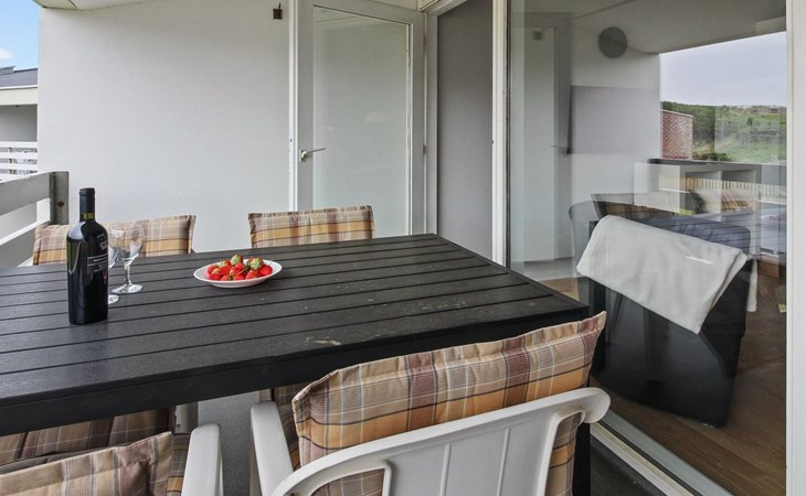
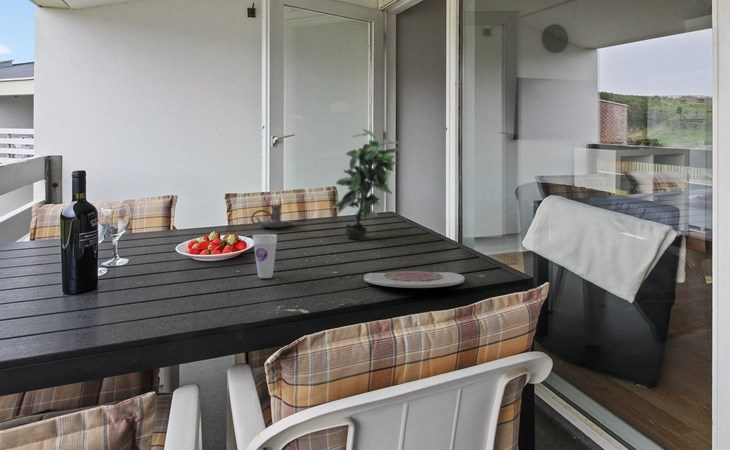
+ potted plant [331,128,400,241]
+ plate [363,270,465,289]
+ cup [252,233,278,279]
+ candle holder [250,204,295,229]
